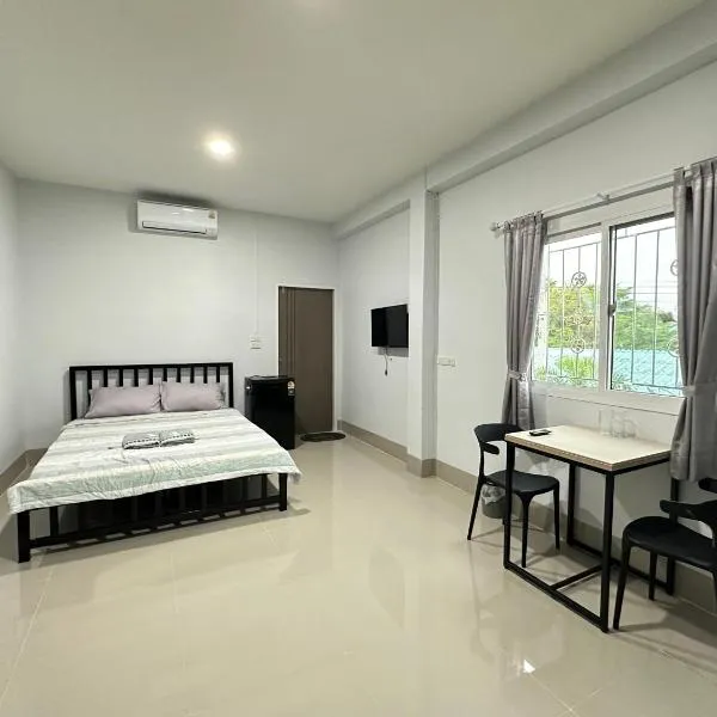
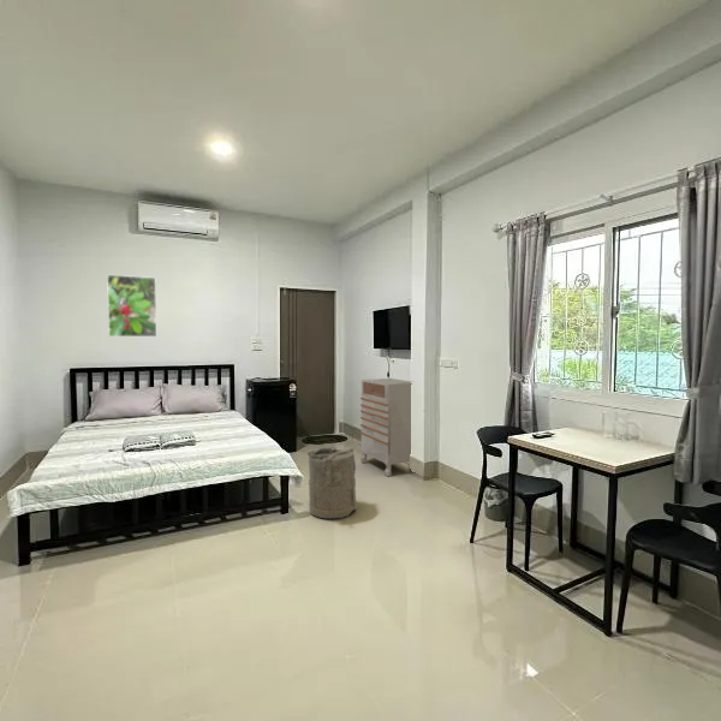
+ laundry hamper [306,447,357,519]
+ dresser [359,377,413,477]
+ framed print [106,274,157,338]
